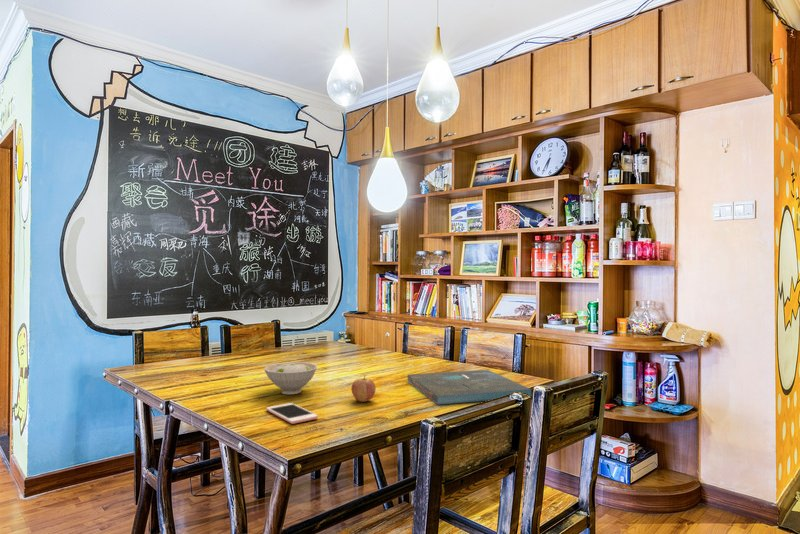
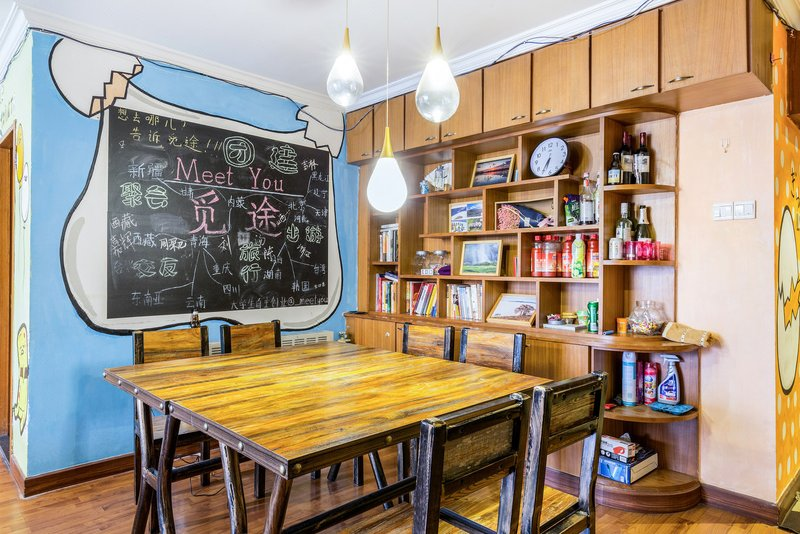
- fruit [350,375,377,403]
- bowl [263,361,319,395]
- board game [407,369,532,406]
- cell phone [265,402,319,425]
